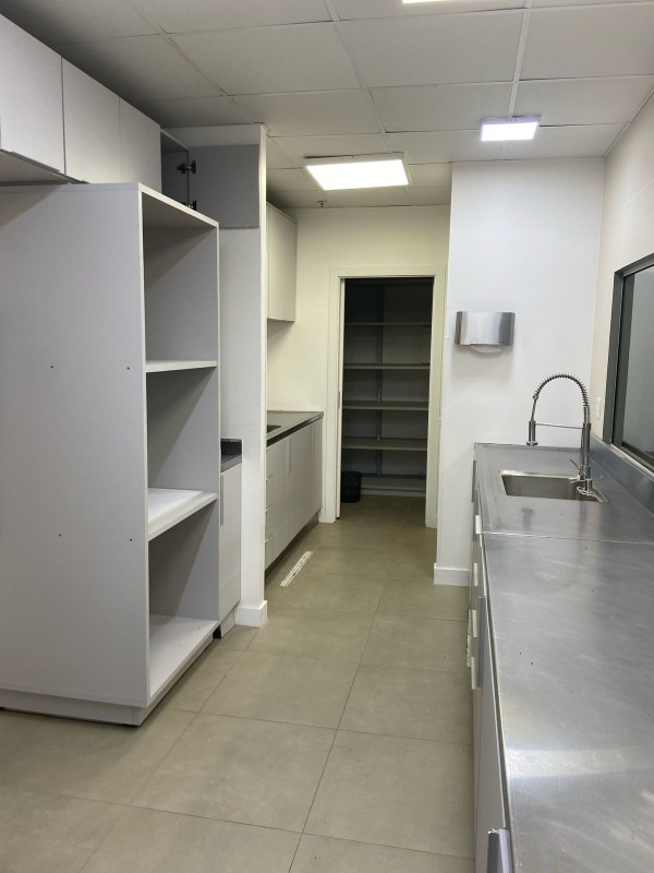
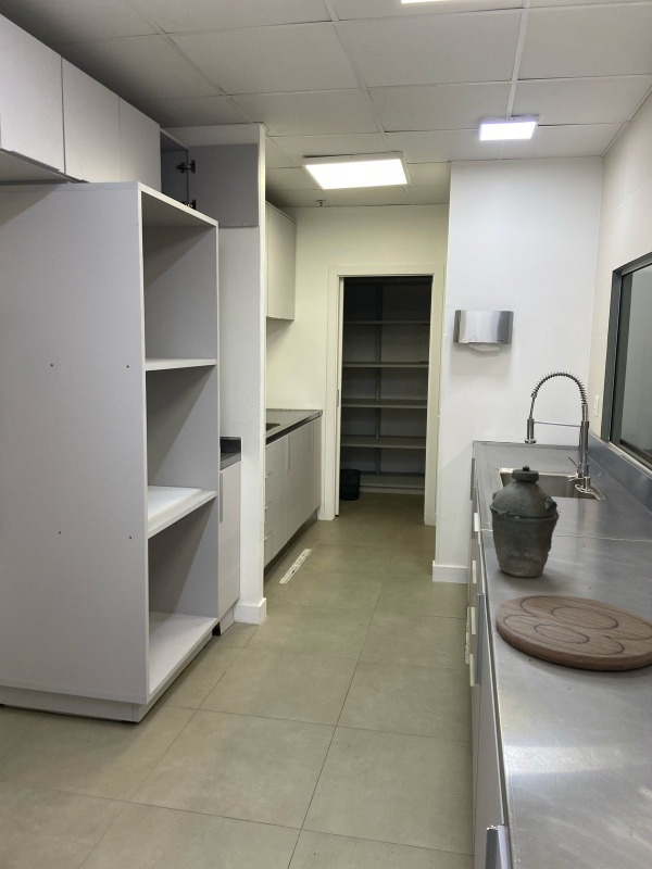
+ cutting board [494,594,652,671]
+ kettle [488,465,561,578]
